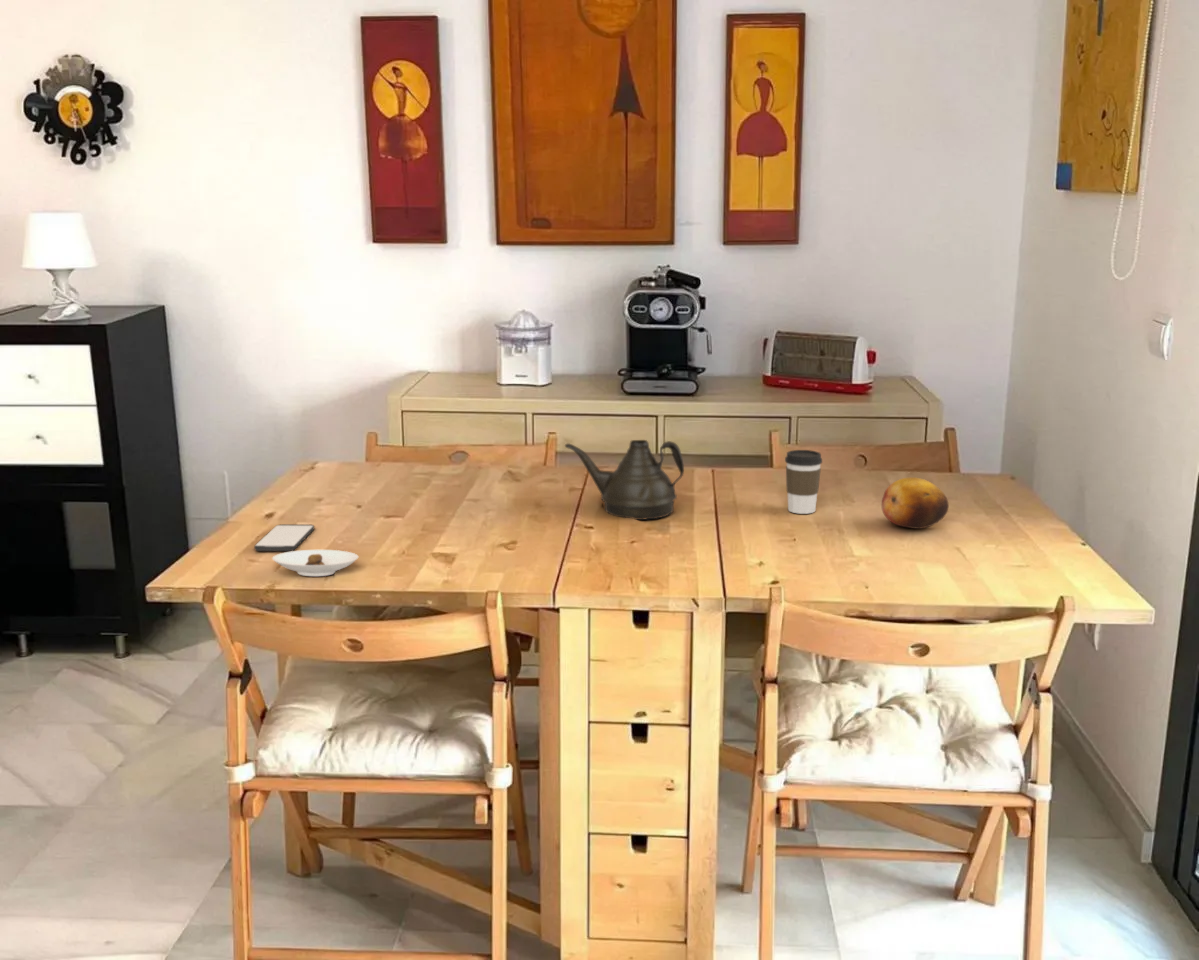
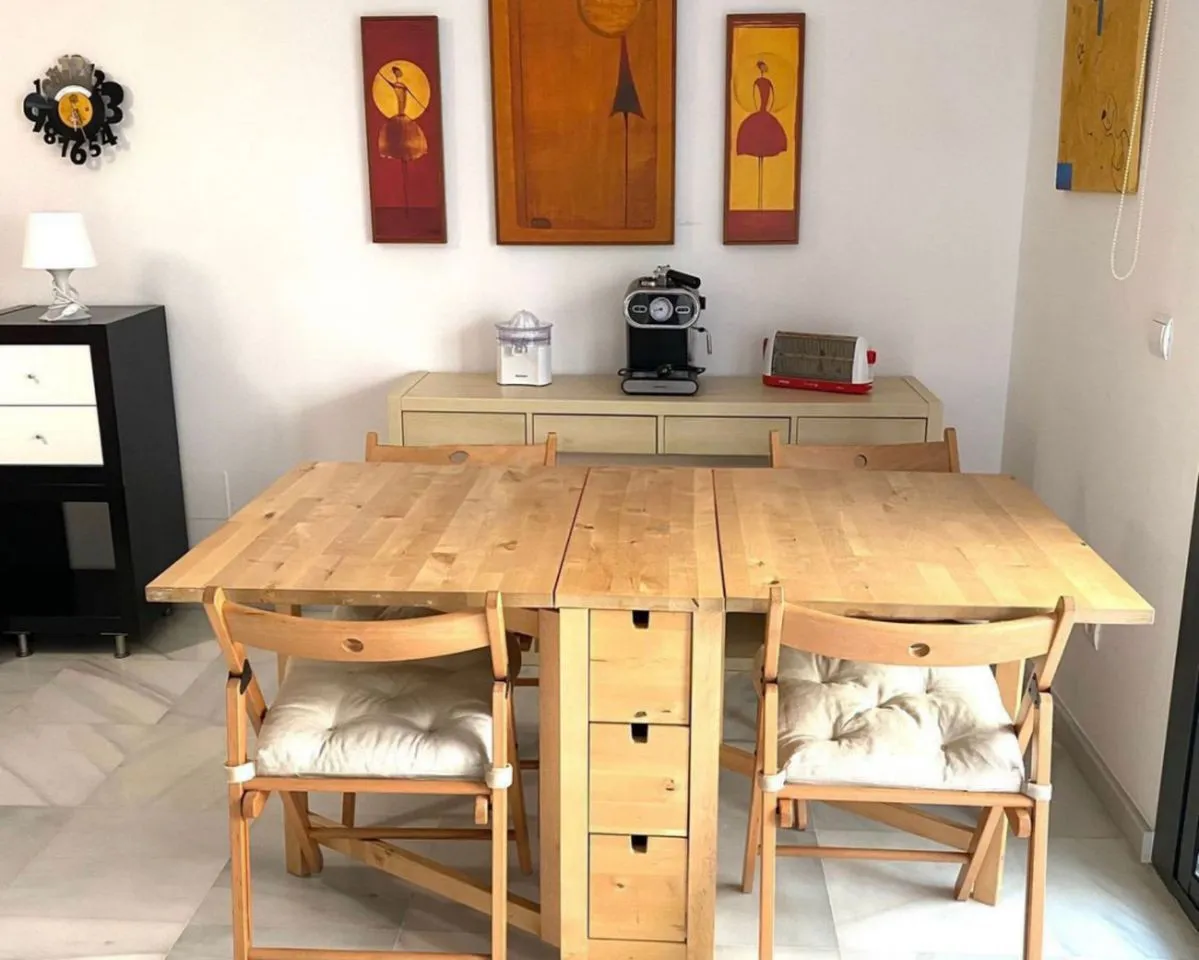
- teapot [564,439,685,521]
- fruit [881,477,950,530]
- saucer [271,549,359,577]
- coffee cup [784,449,823,515]
- smartphone [253,523,315,552]
